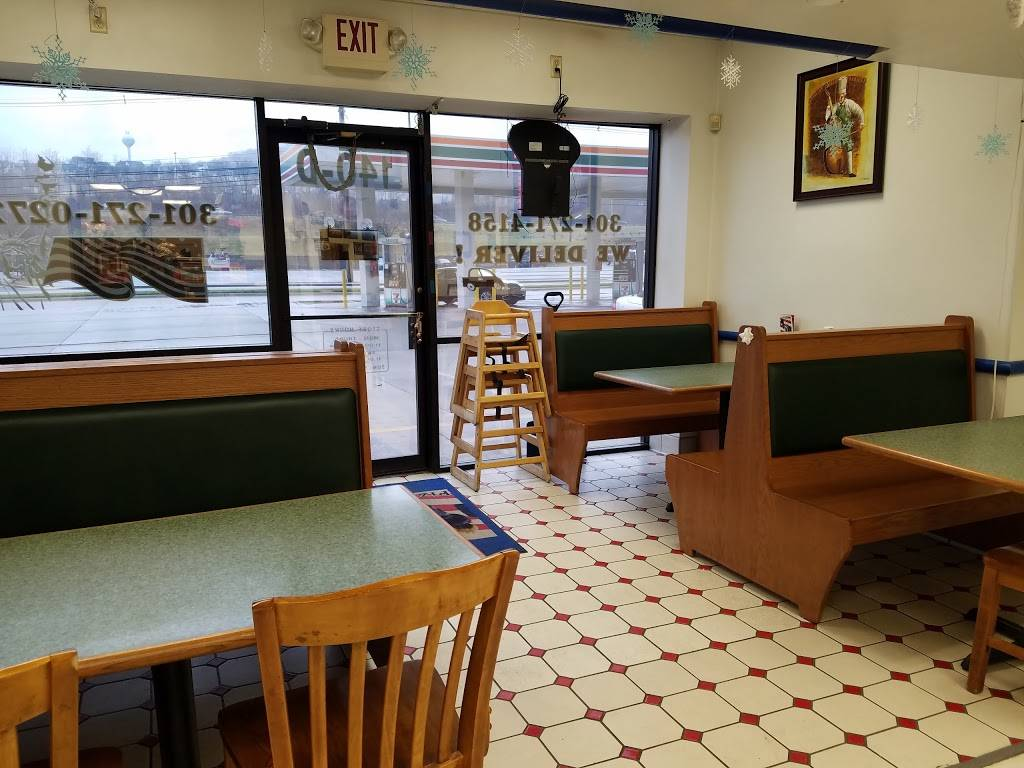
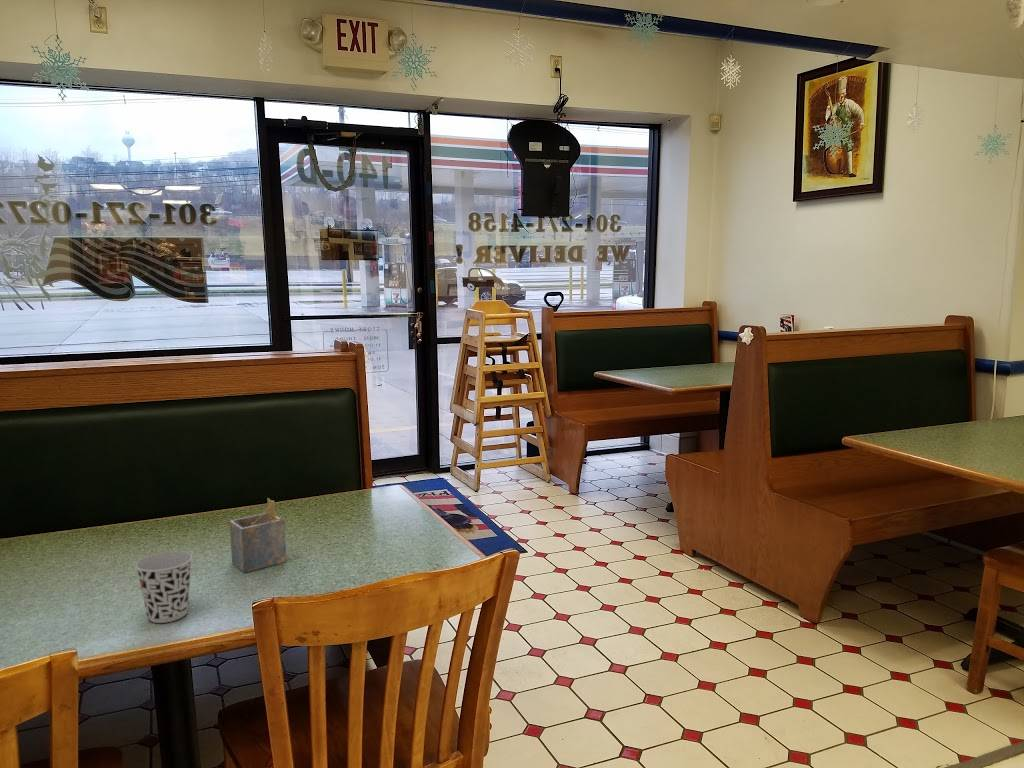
+ napkin holder [228,497,288,574]
+ cup [134,550,193,624]
